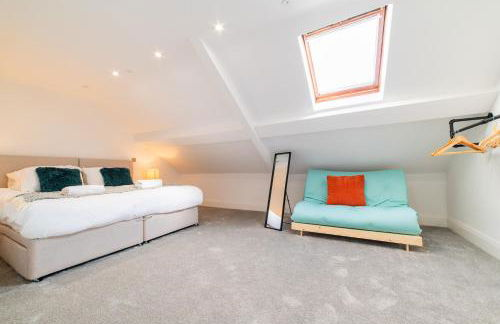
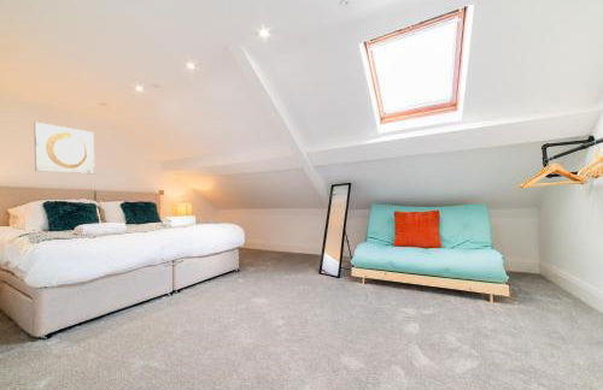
+ wall art [33,122,96,176]
